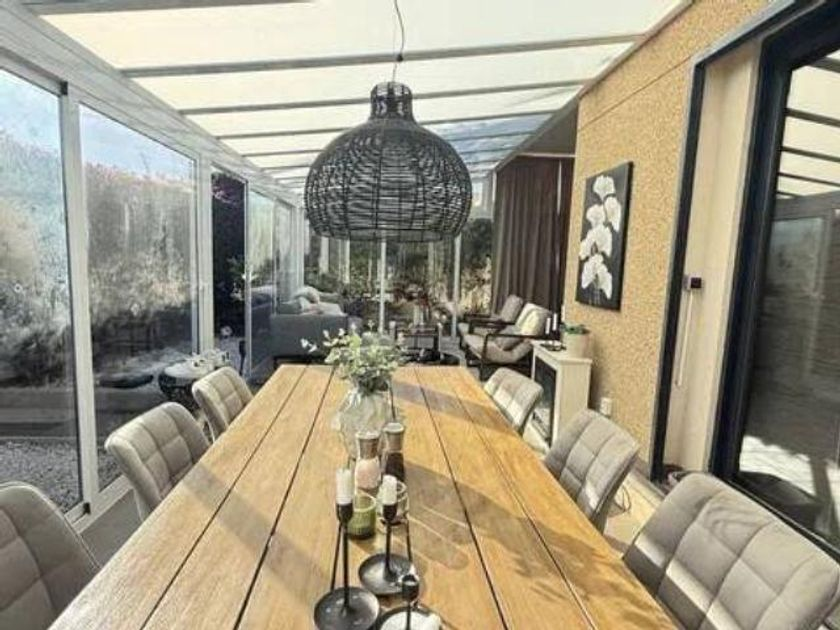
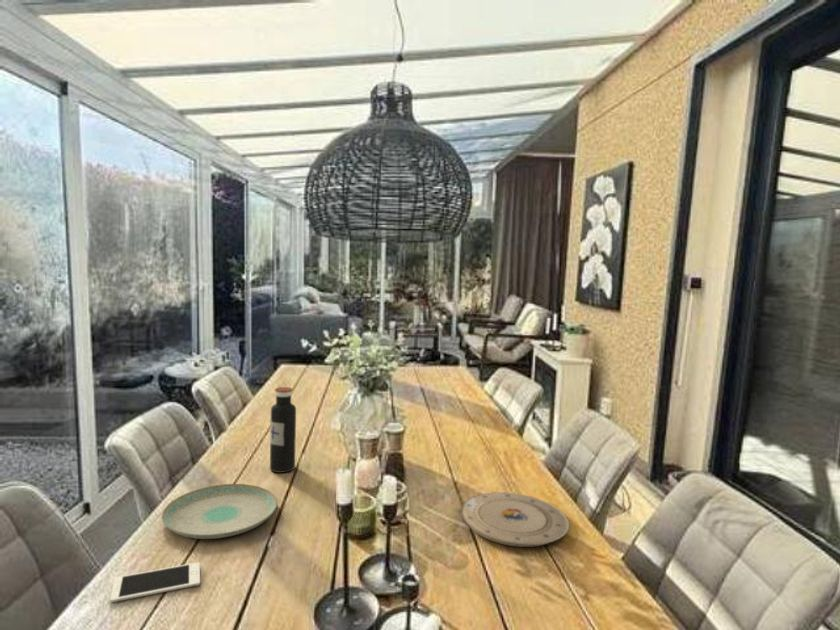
+ plate [460,491,570,548]
+ water bottle [269,386,297,474]
+ cell phone [109,561,201,603]
+ plate [161,483,278,540]
